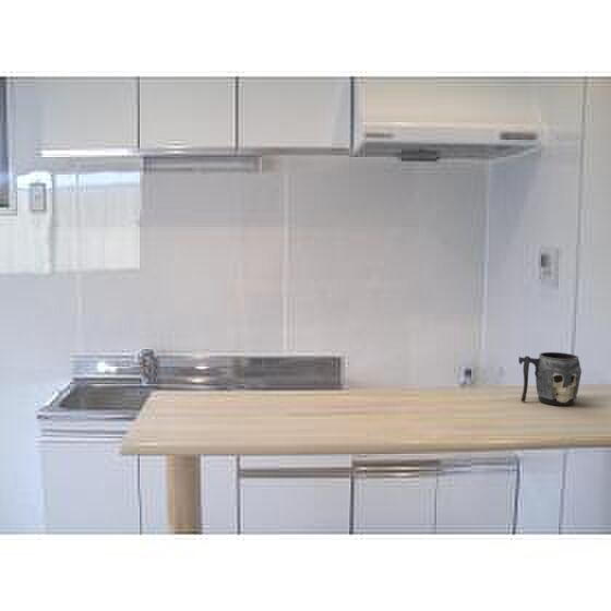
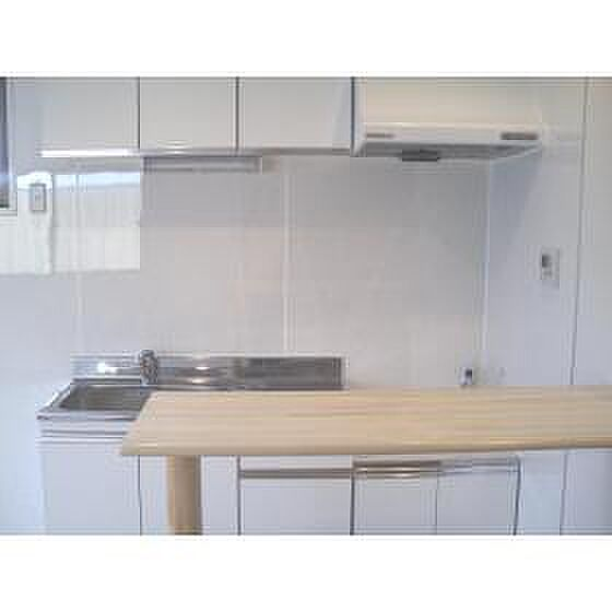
- mug [518,351,583,407]
